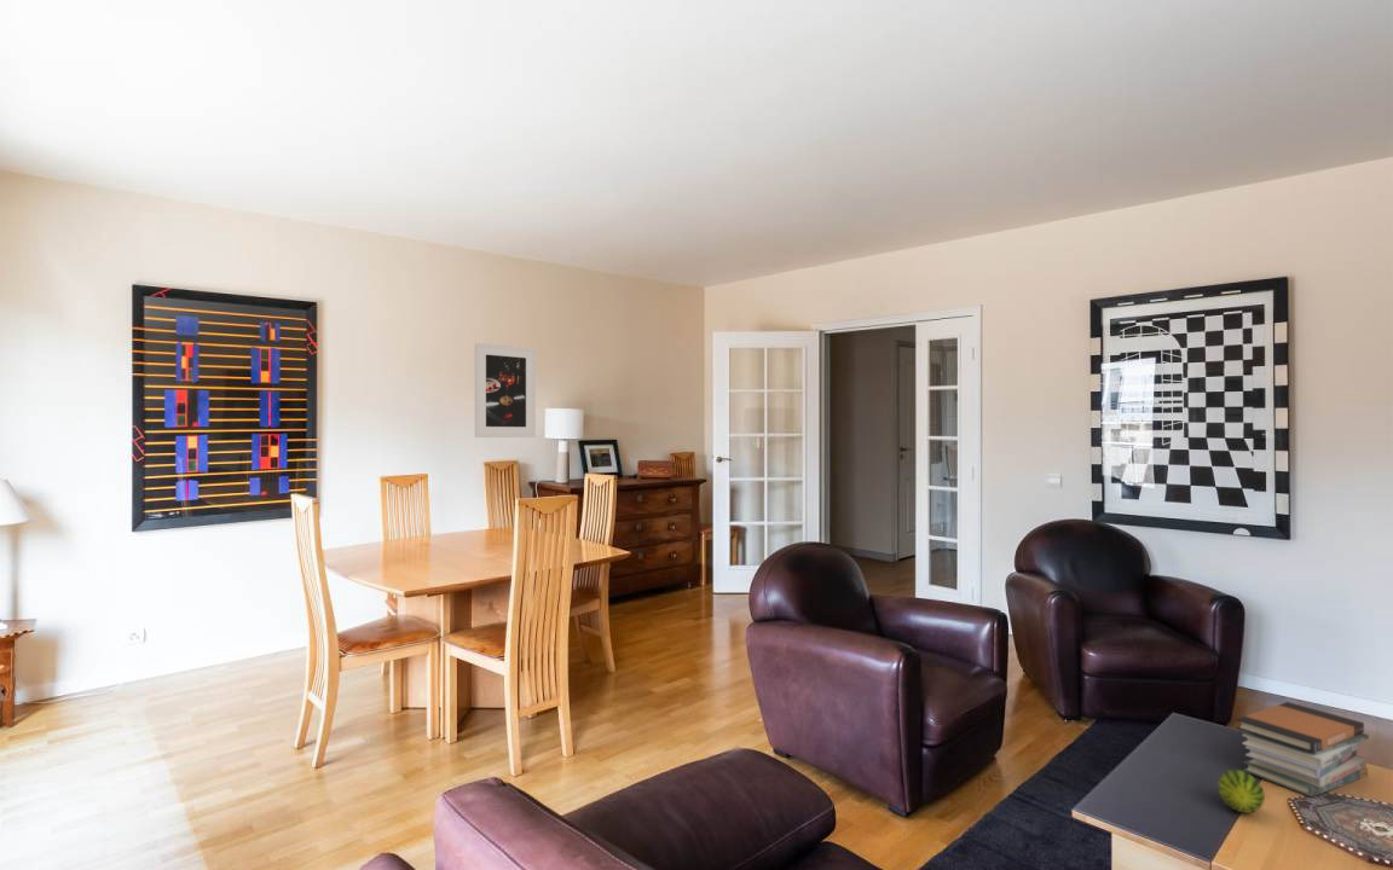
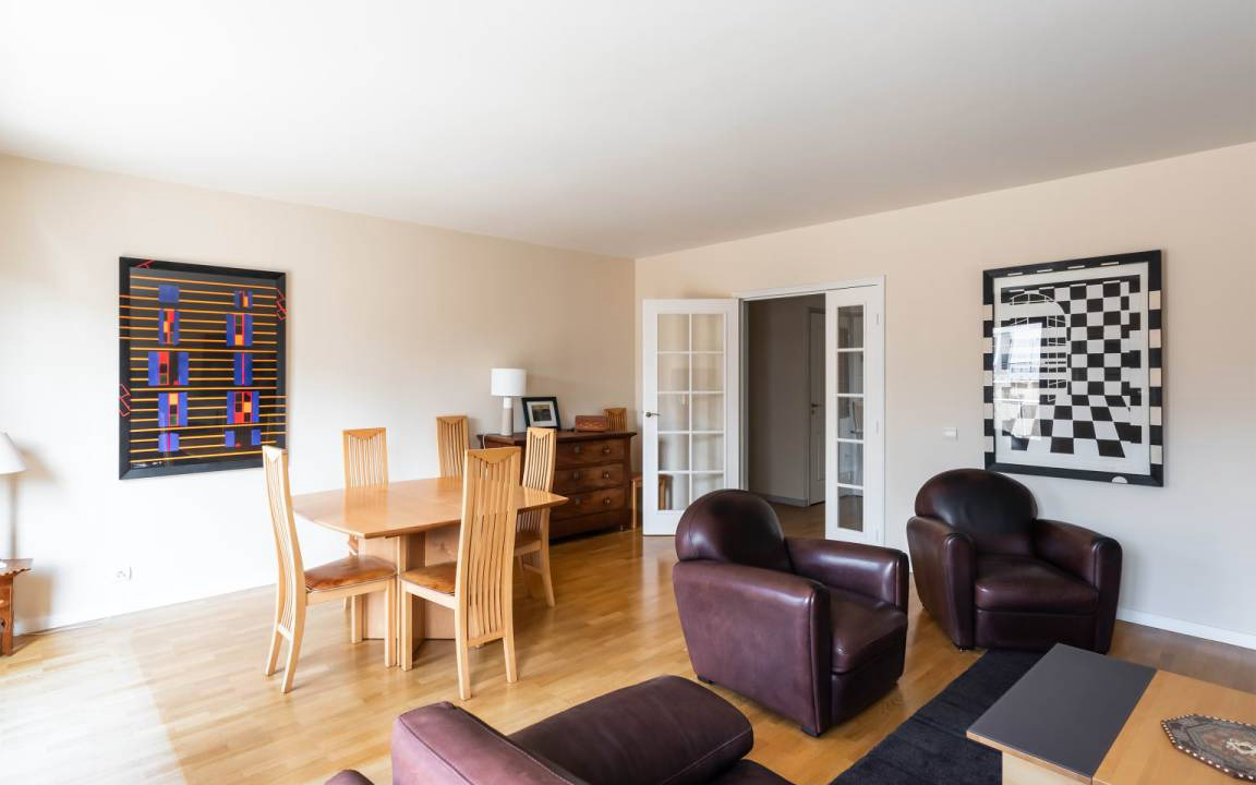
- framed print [474,342,537,439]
- fruit [1216,768,1266,814]
- book stack [1235,701,1370,799]
